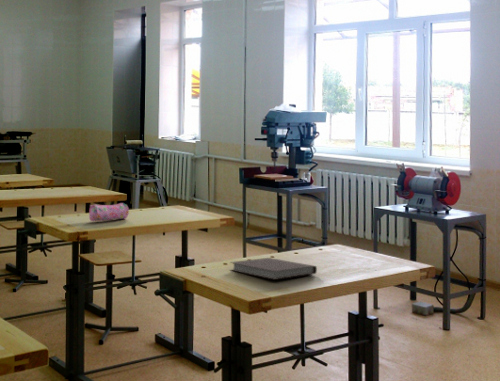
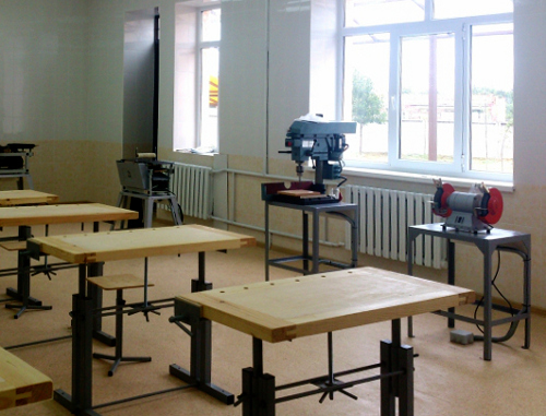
- pencil case [88,202,130,222]
- notebook [229,257,318,281]
